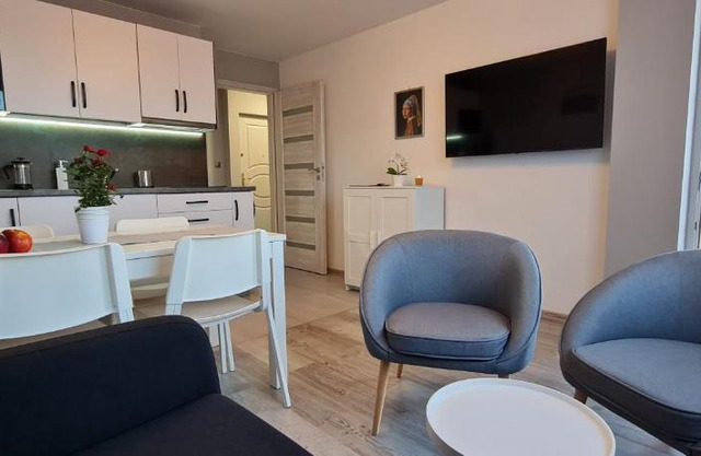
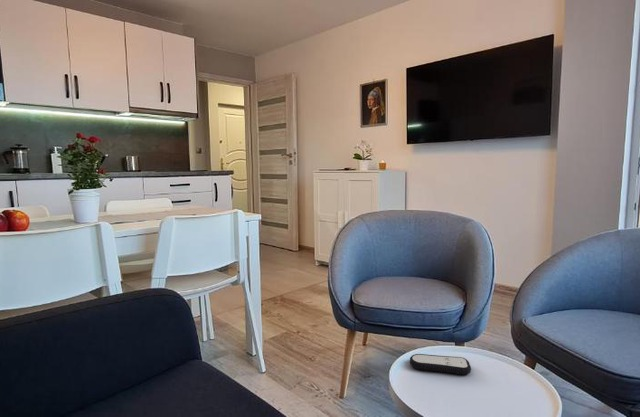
+ remote control [409,353,472,375]
